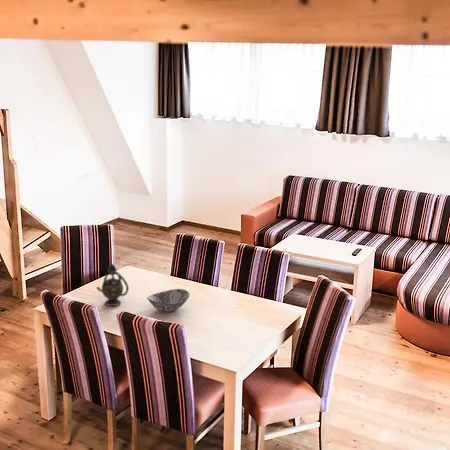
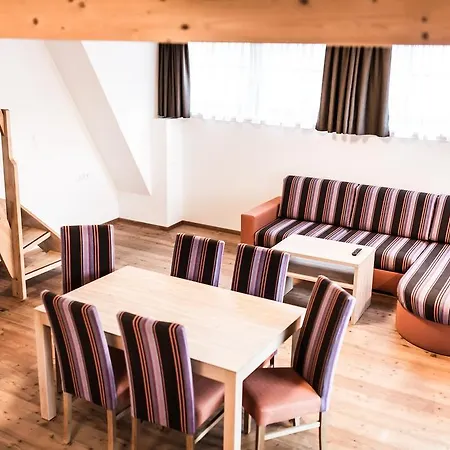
- decorative bowl [146,288,191,313]
- teapot [96,263,130,307]
